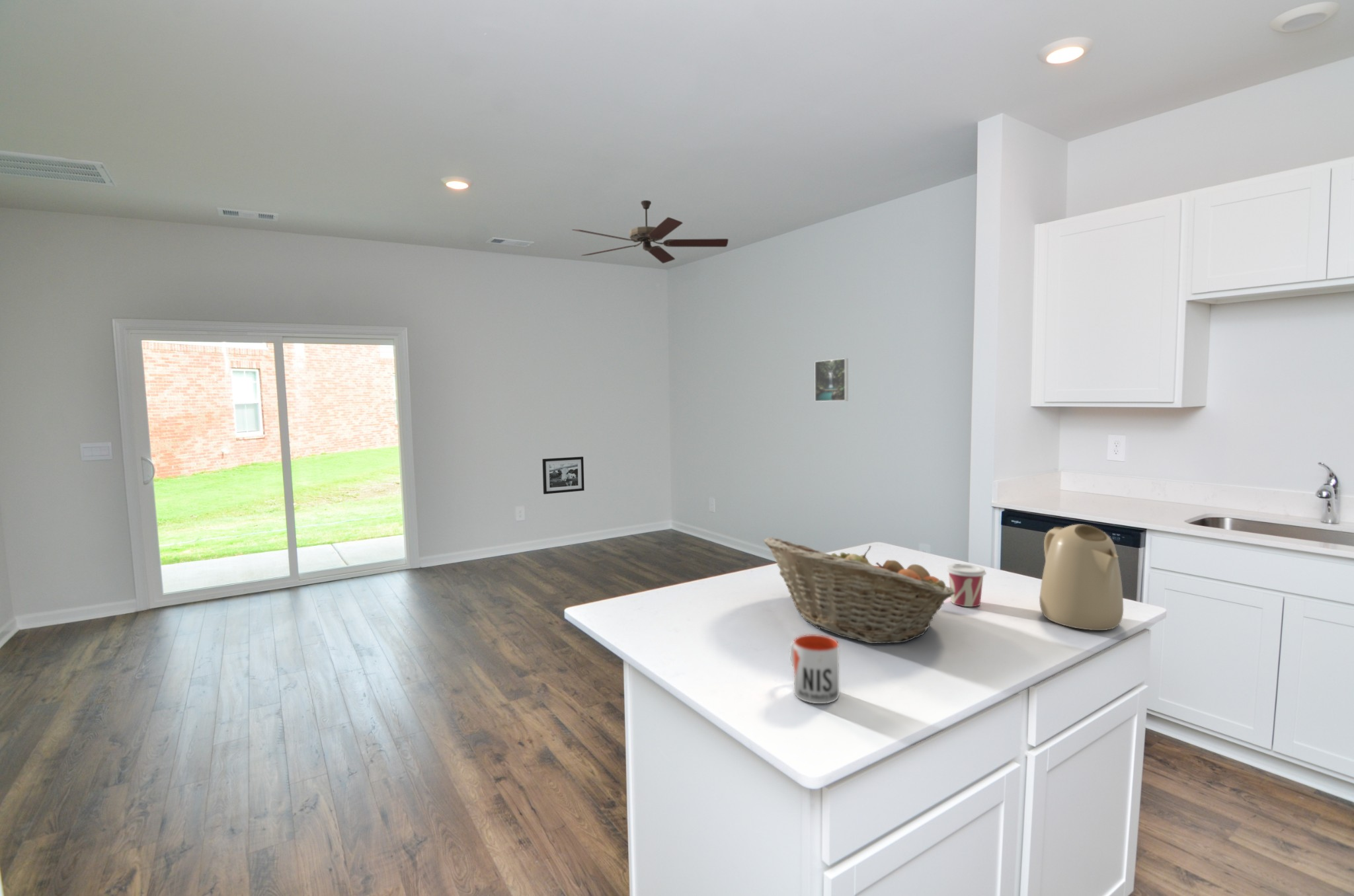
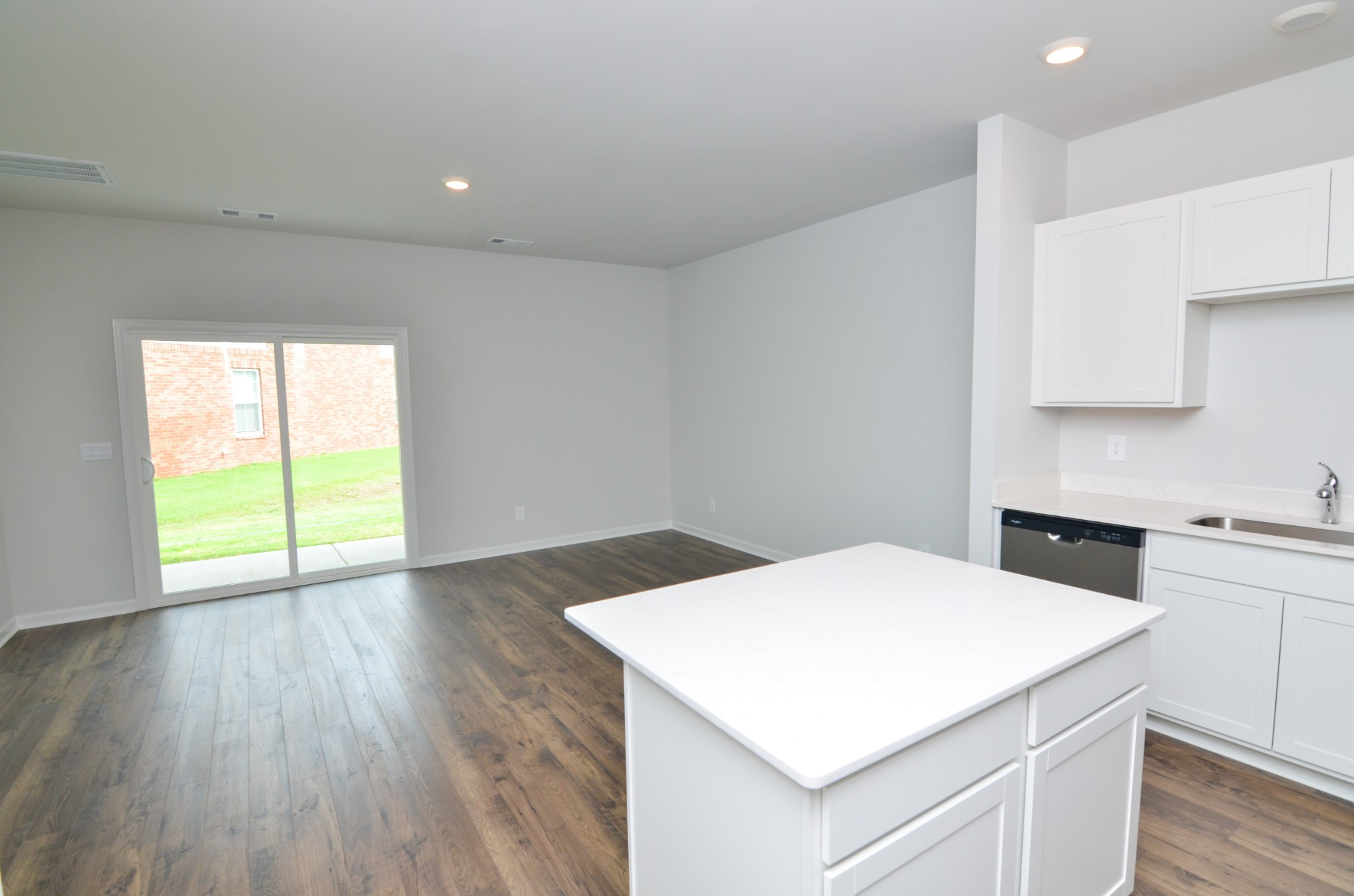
- ceiling fan [571,200,729,264]
- fruit basket [763,537,955,644]
- cup [945,563,987,607]
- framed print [814,357,849,402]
- picture frame [542,456,585,495]
- mug [789,634,840,704]
- kettle [1039,524,1124,631]
